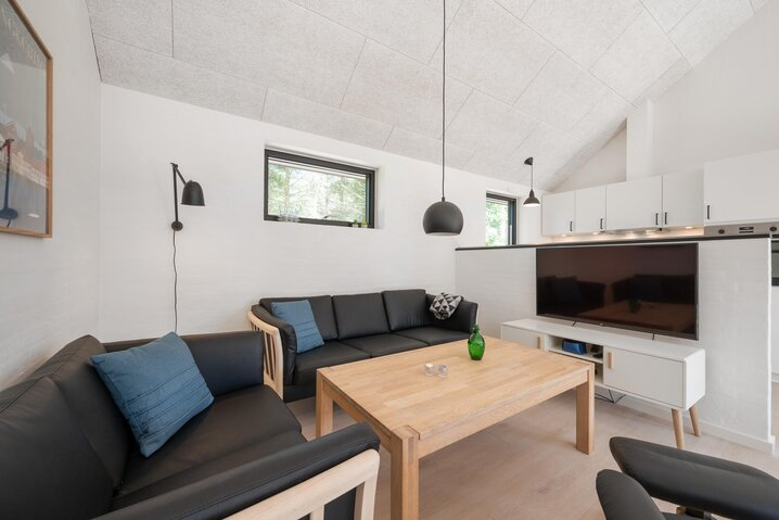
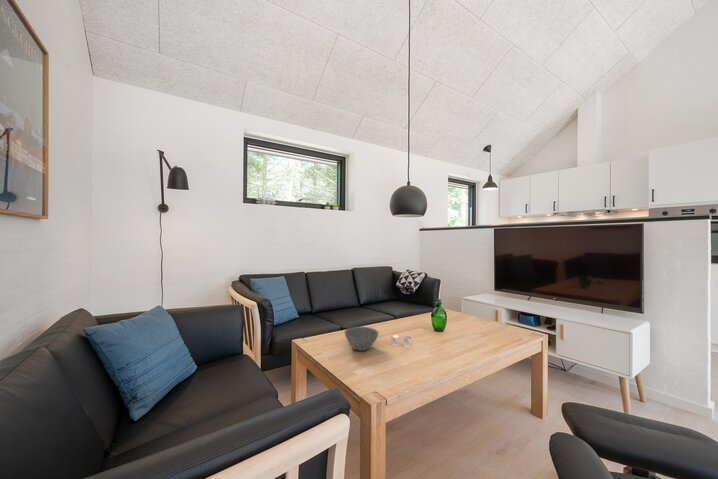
+ bowl [344,326,380,352]
